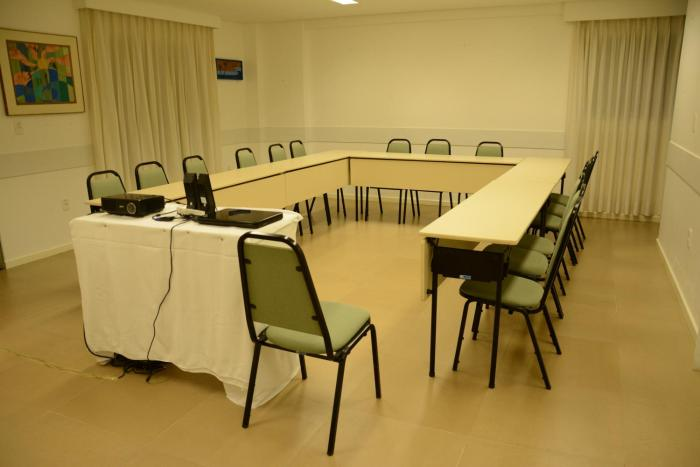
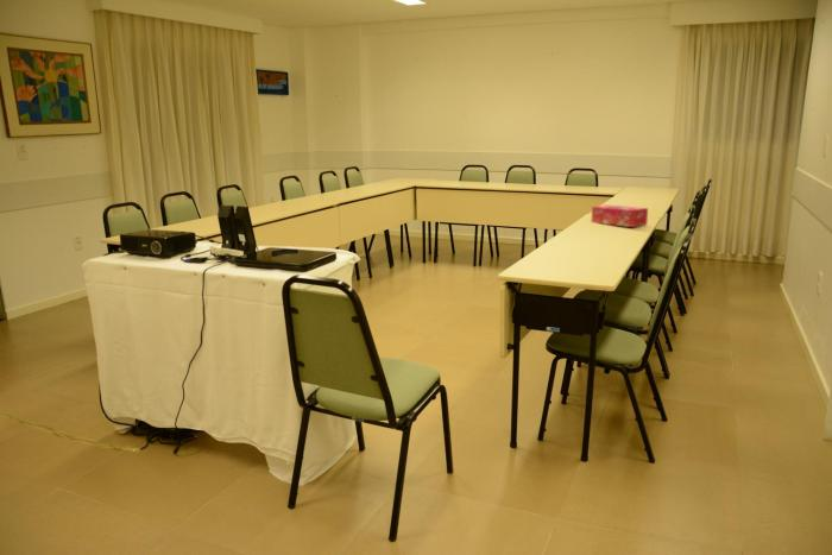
+ tissue box [591,203,649,228]
